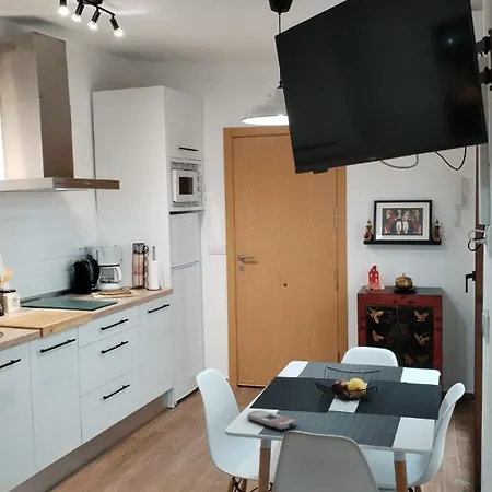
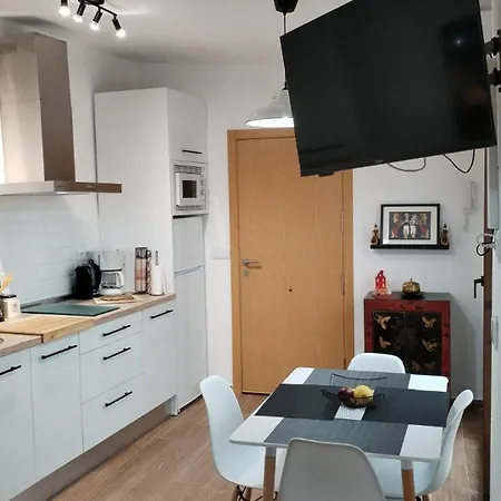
- remote control [246,410,298,431]
